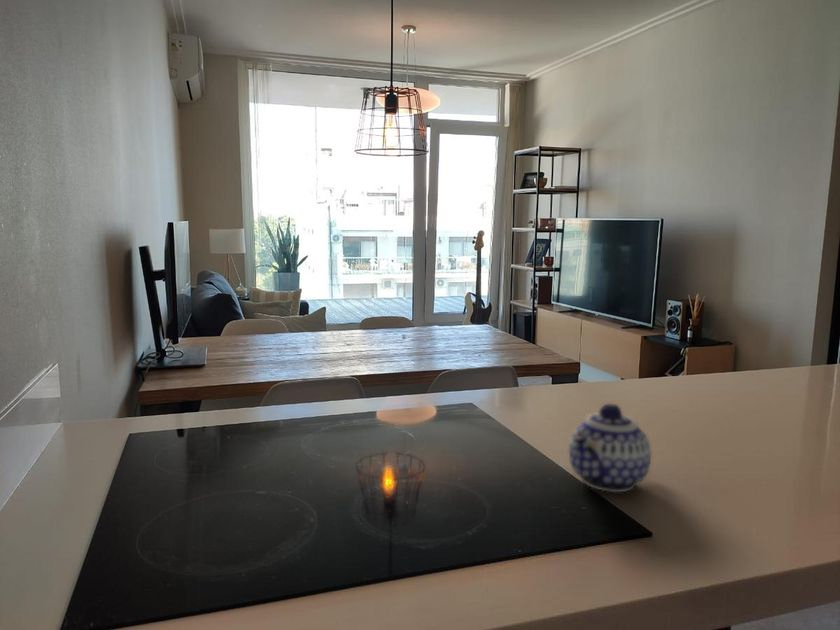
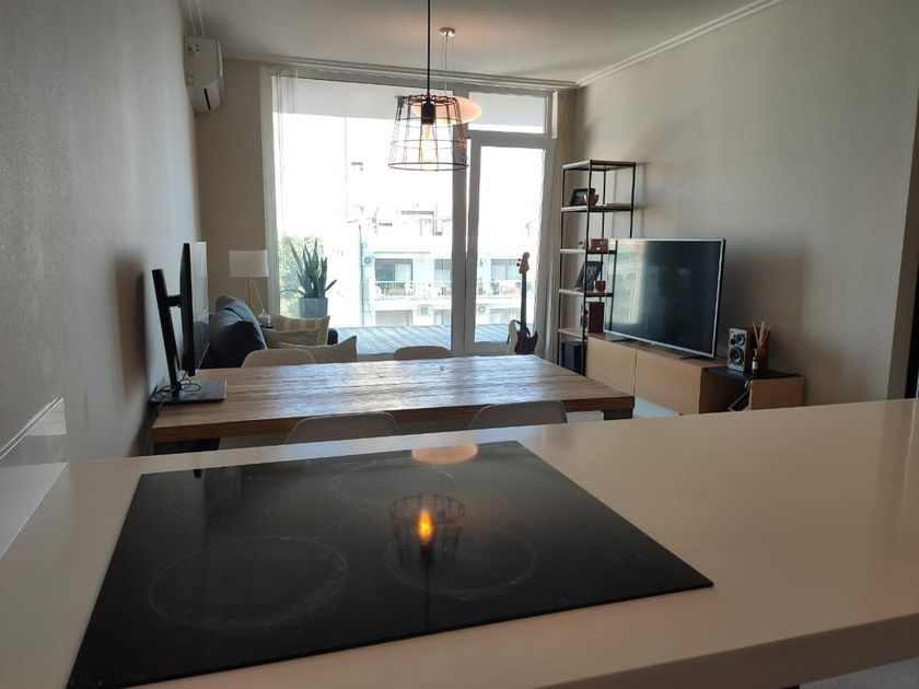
- teapot [568,403,652,493]
